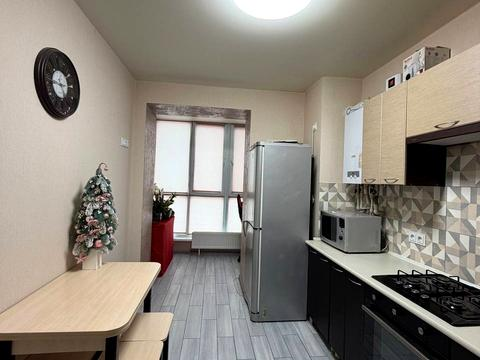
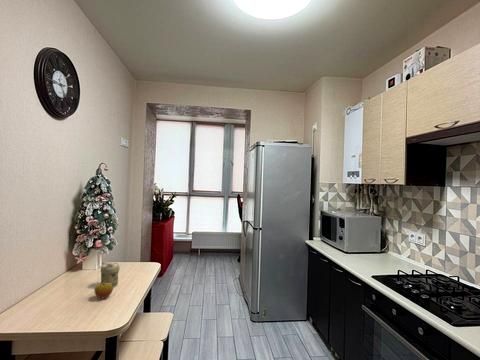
+ apple [94,282,114,299]
+ jar [100,262,120,288]
